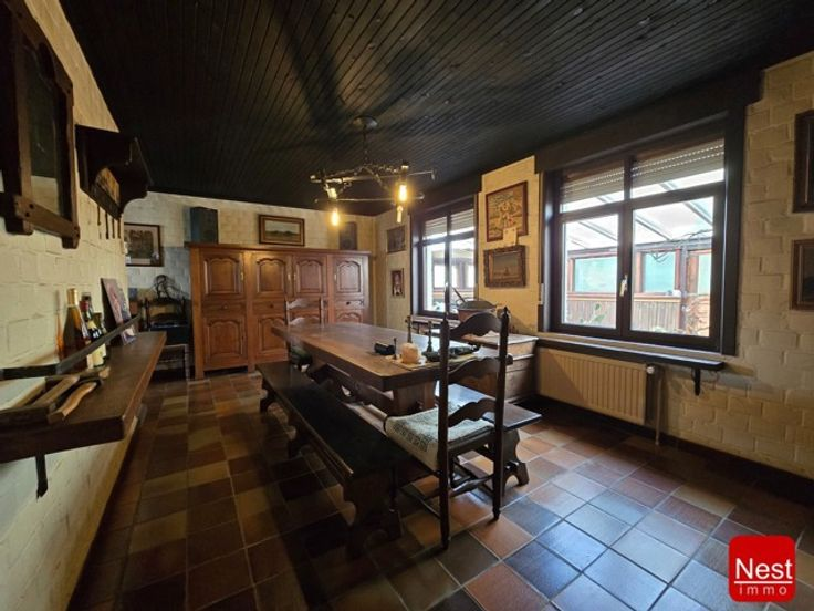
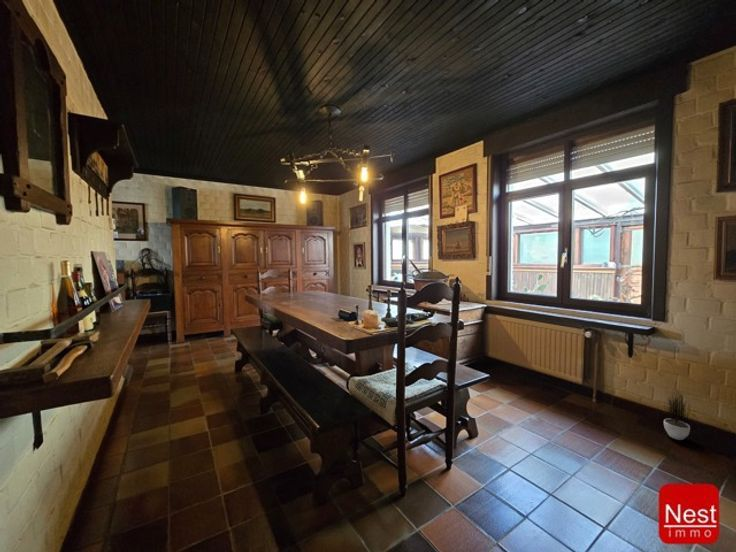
+ potted plant [662,388,691,445]
